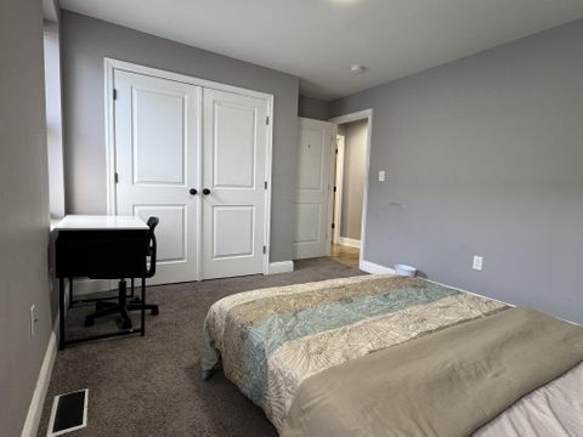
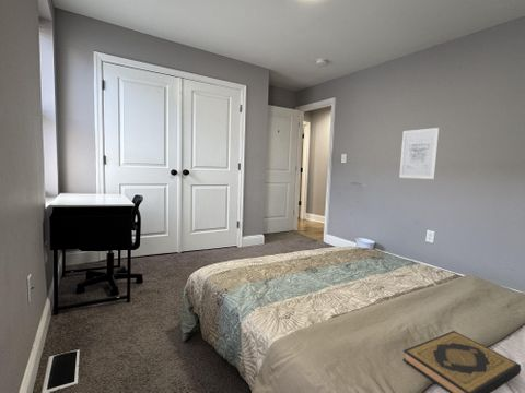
+ hardback book [401,330,522,393]
+ wall art [398,127,441,180]
